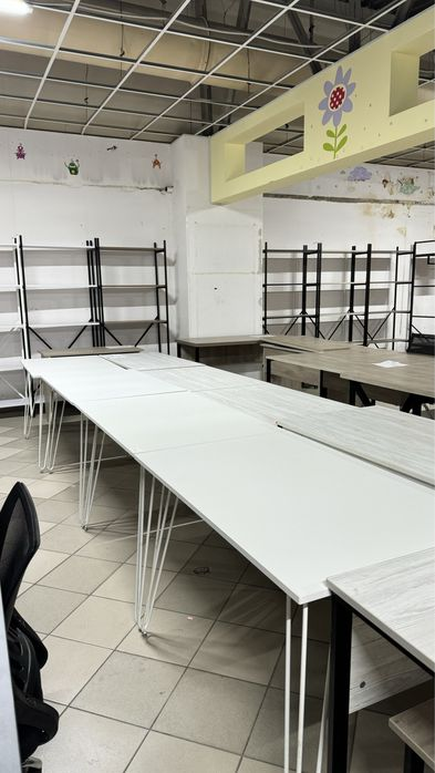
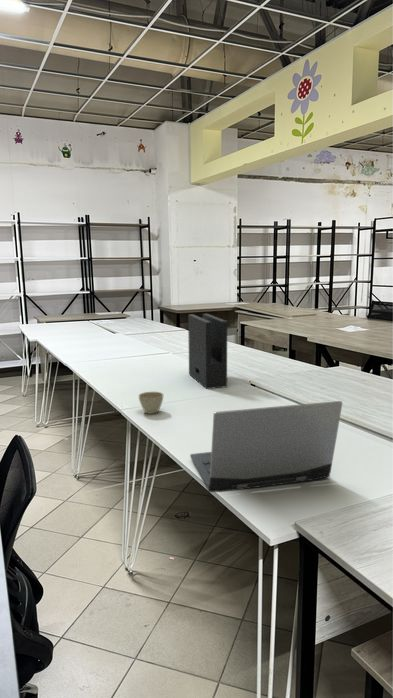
+ file holder [187,313,228,390]
+ flower pot [138,391,164,415]
+ laptop computer [189,400,343,493]
